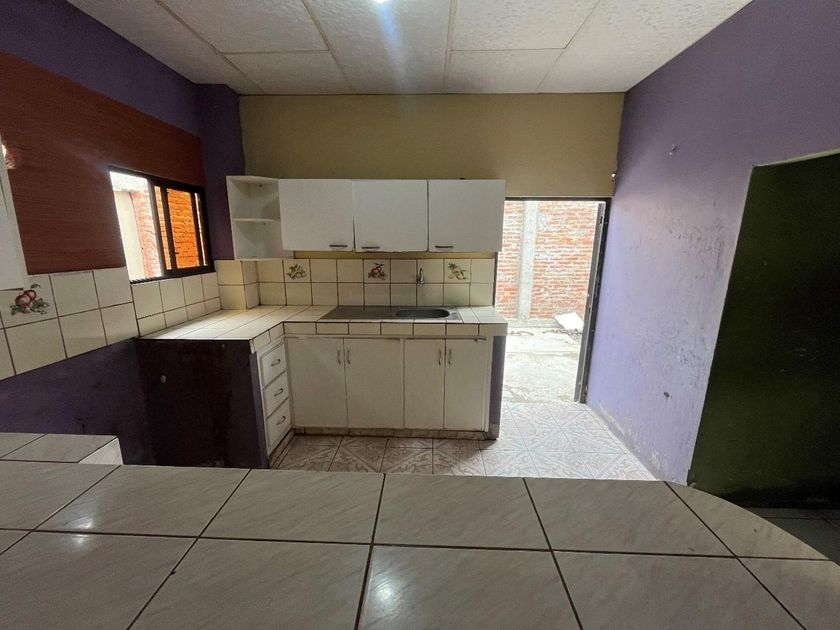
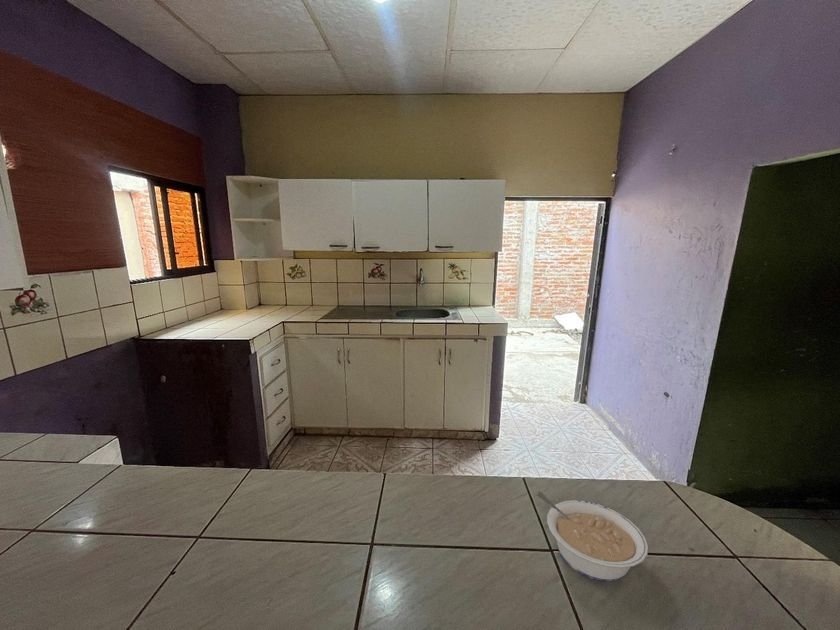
+ legume [536,490,649,582]
